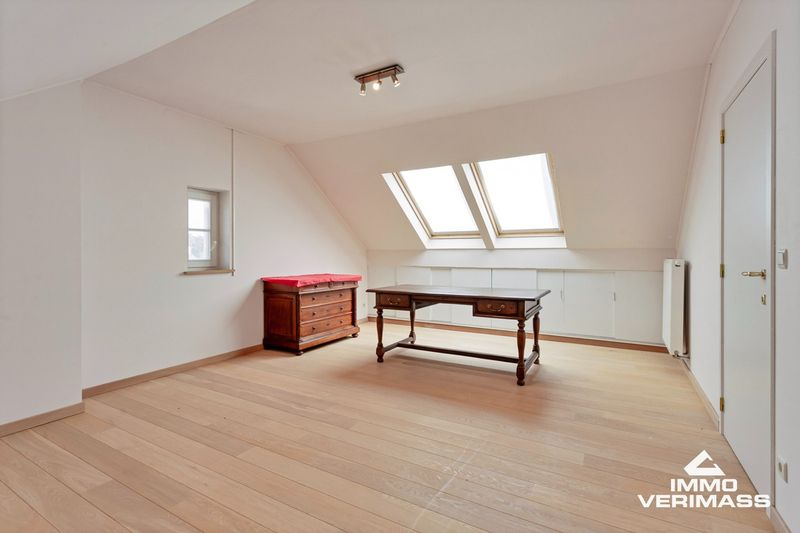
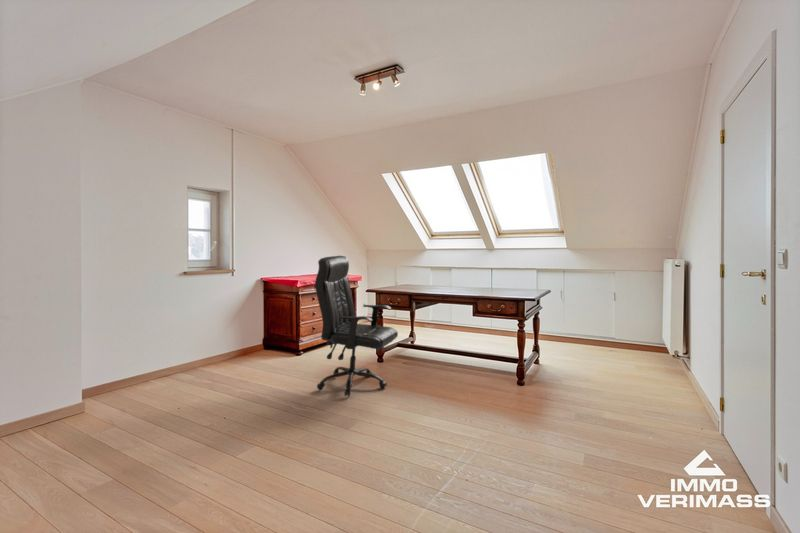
+ office chair [314,255,399,398]
